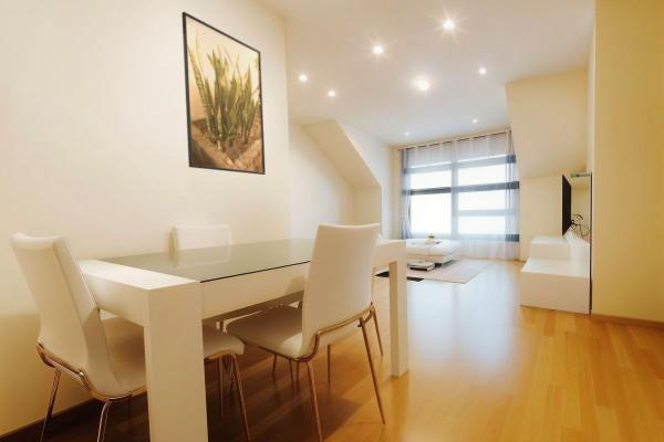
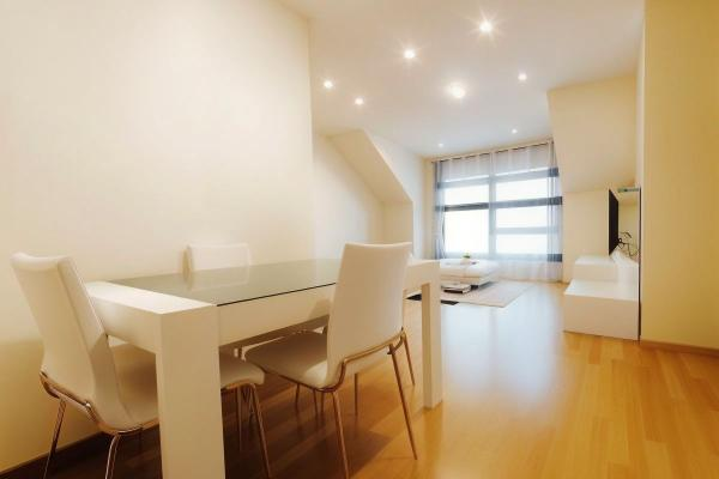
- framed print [180,11,267,176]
